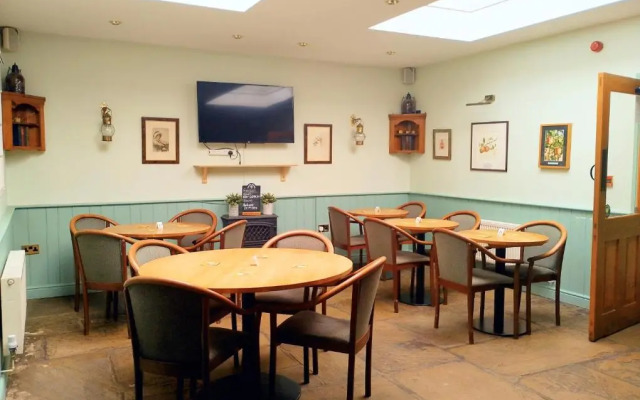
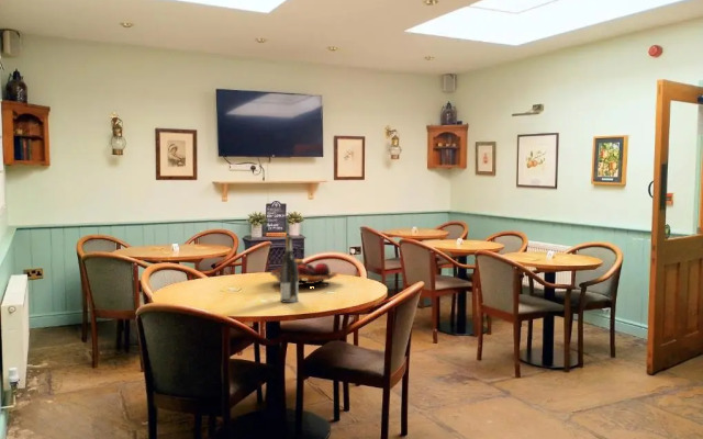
+ wine bottle [279,235,299,304]
+ fruit basket [269,258,339,289]
